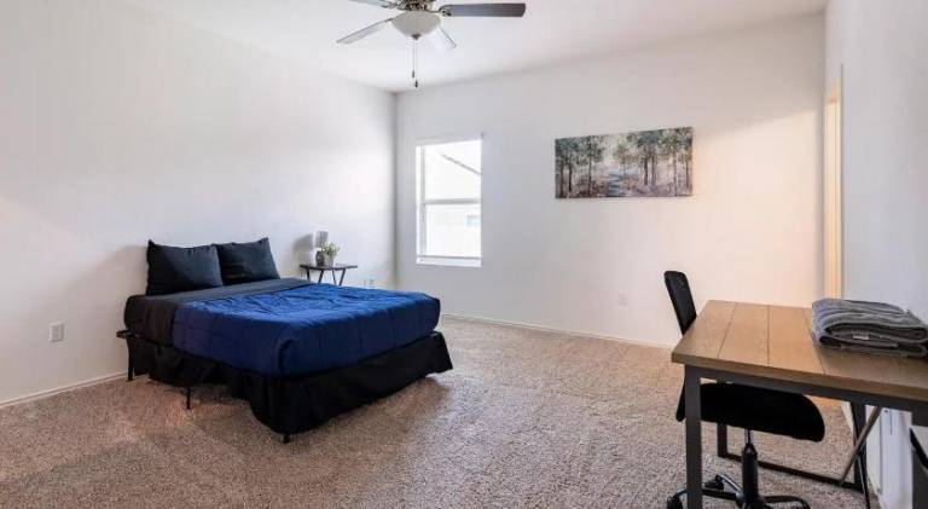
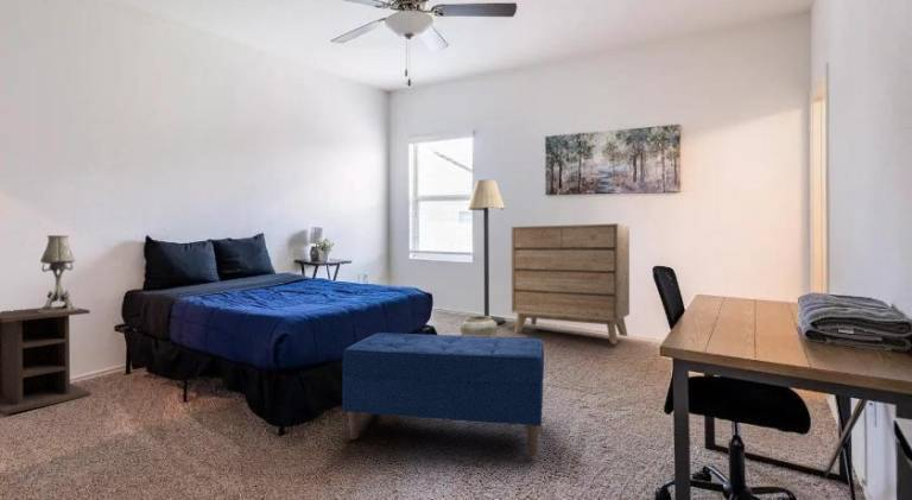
+ nightstand [0,305,91,416]
+ bench [341,331,545,456]
+ vase [460,315,499,337]
+ dresser [511,222,631,344]
+ table lamp [38,234,80,314]
+ floor lamp [467,178,506,324]
